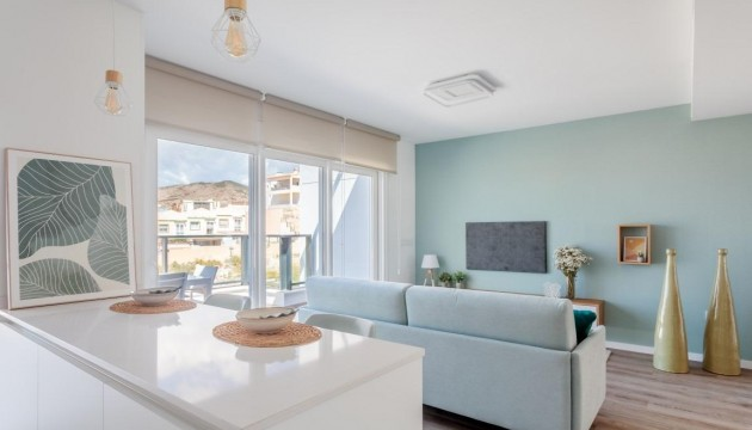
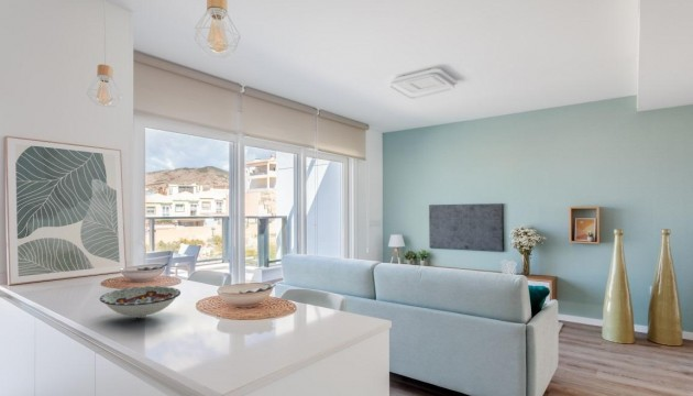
+ bowl [99,285,182,319]
